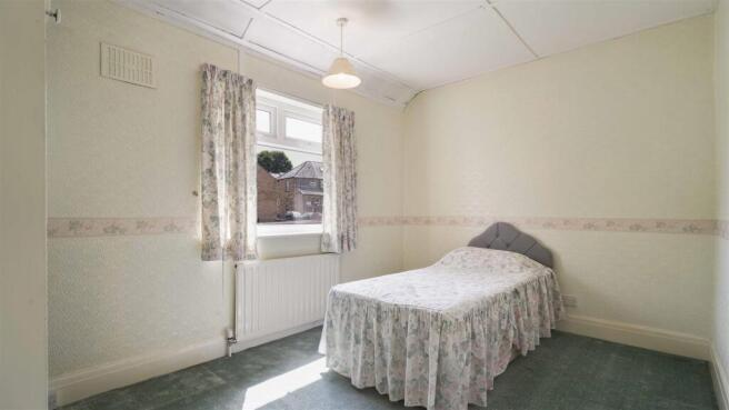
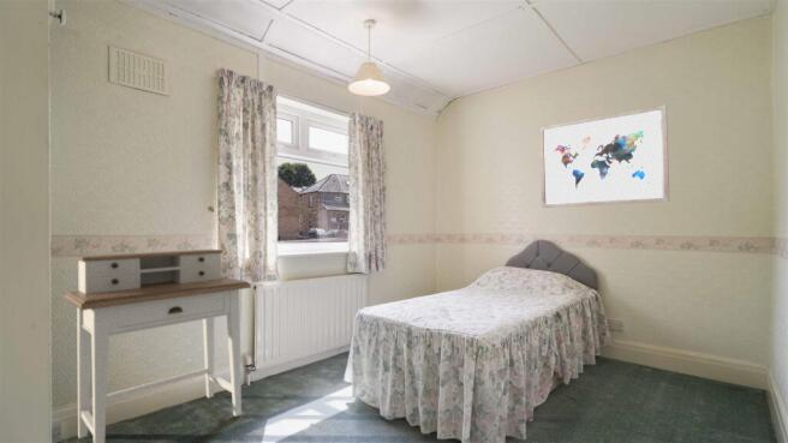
+ wall art [538,103,670,209]
+ desk [64,249,252,443]
